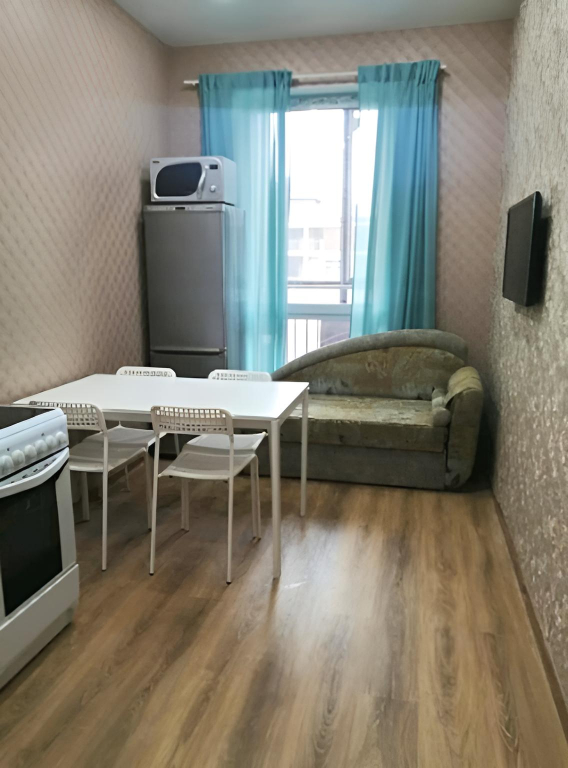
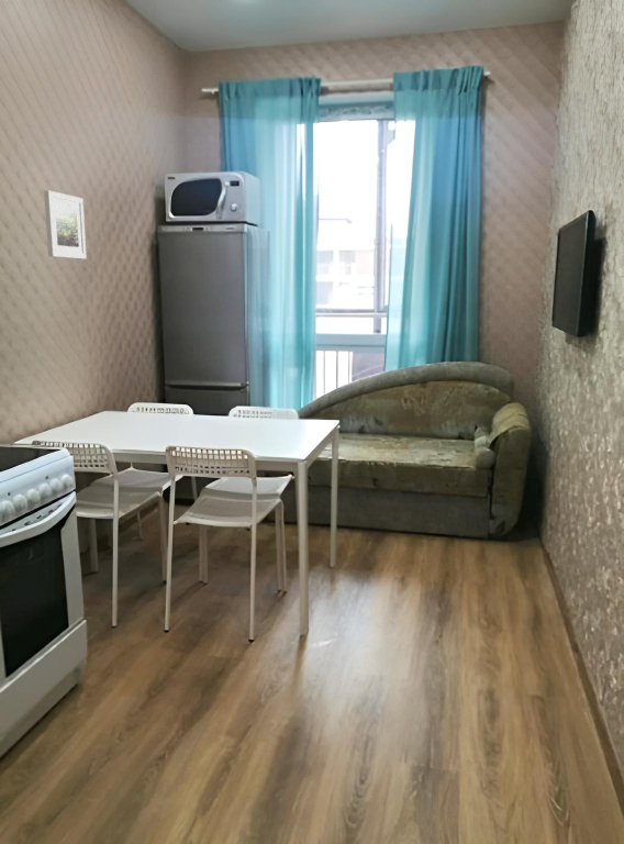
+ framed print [43,189,88,260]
